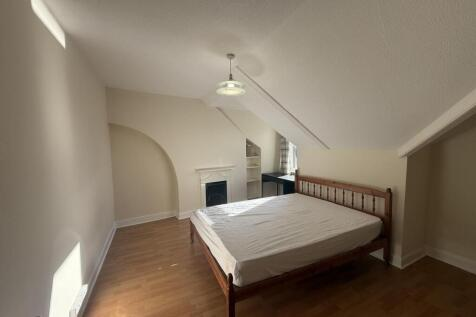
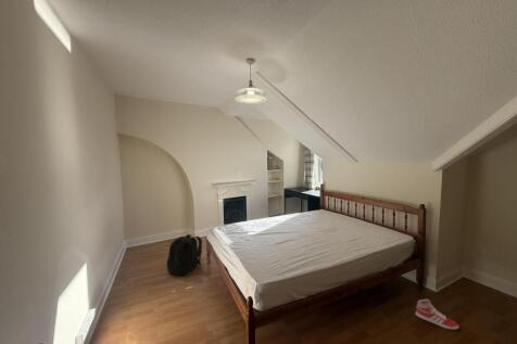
+ backpack [166,233,203,277]
+ sneaker [415,298,459,331]
